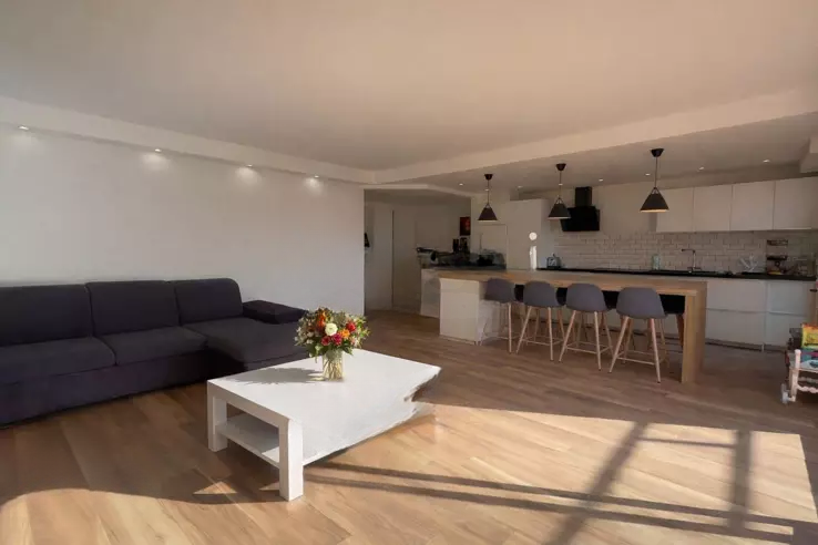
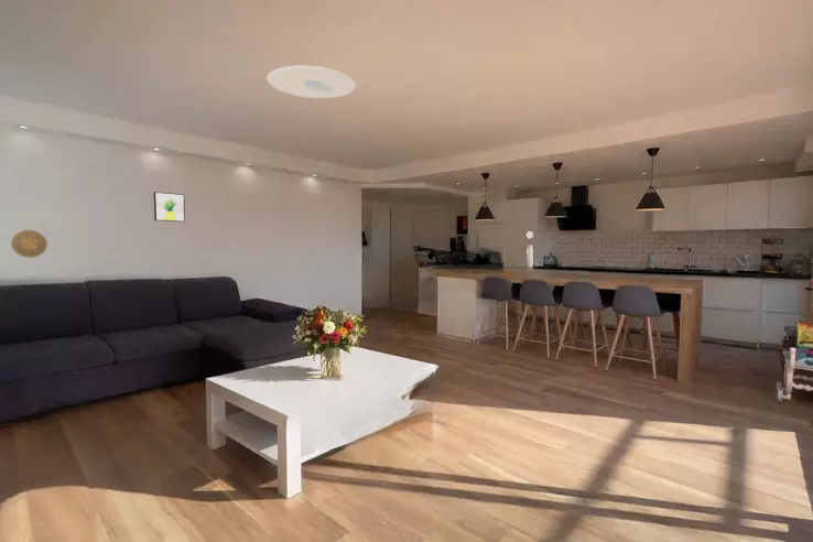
+ ceiling light [267,65,357,99]
+ wall art [153,191,186,223]
+ decorative plate [10,229,48,259]
